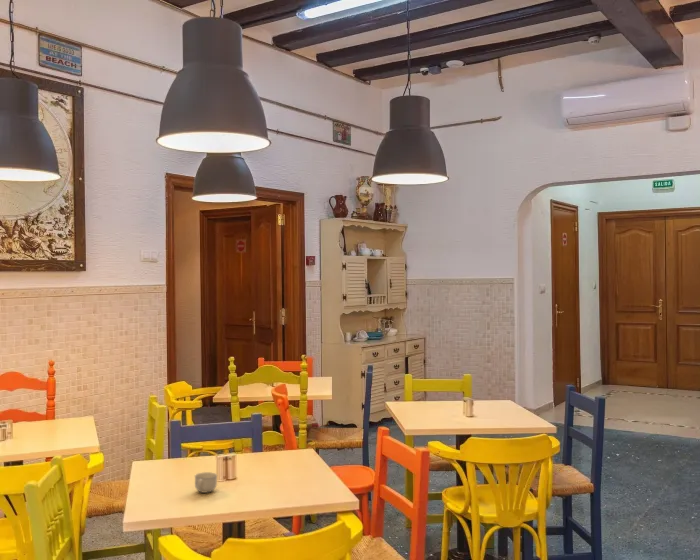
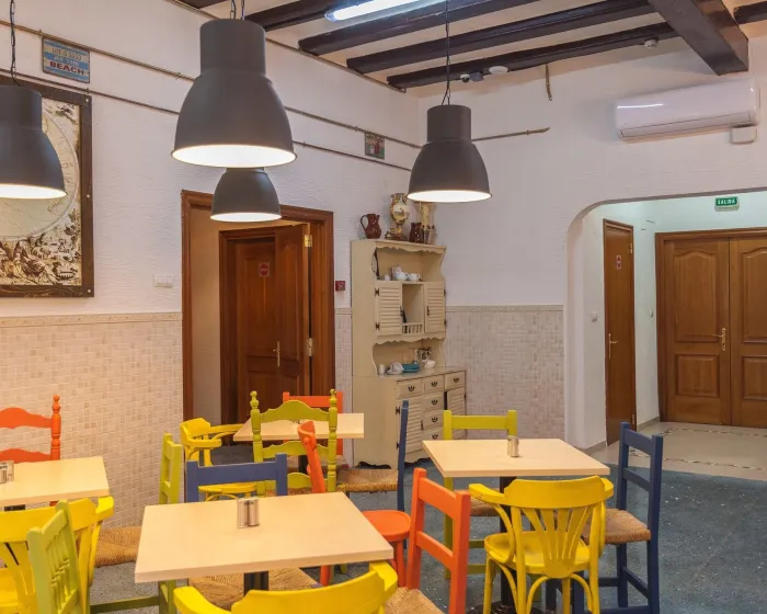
- cup [194,471,218,494]
